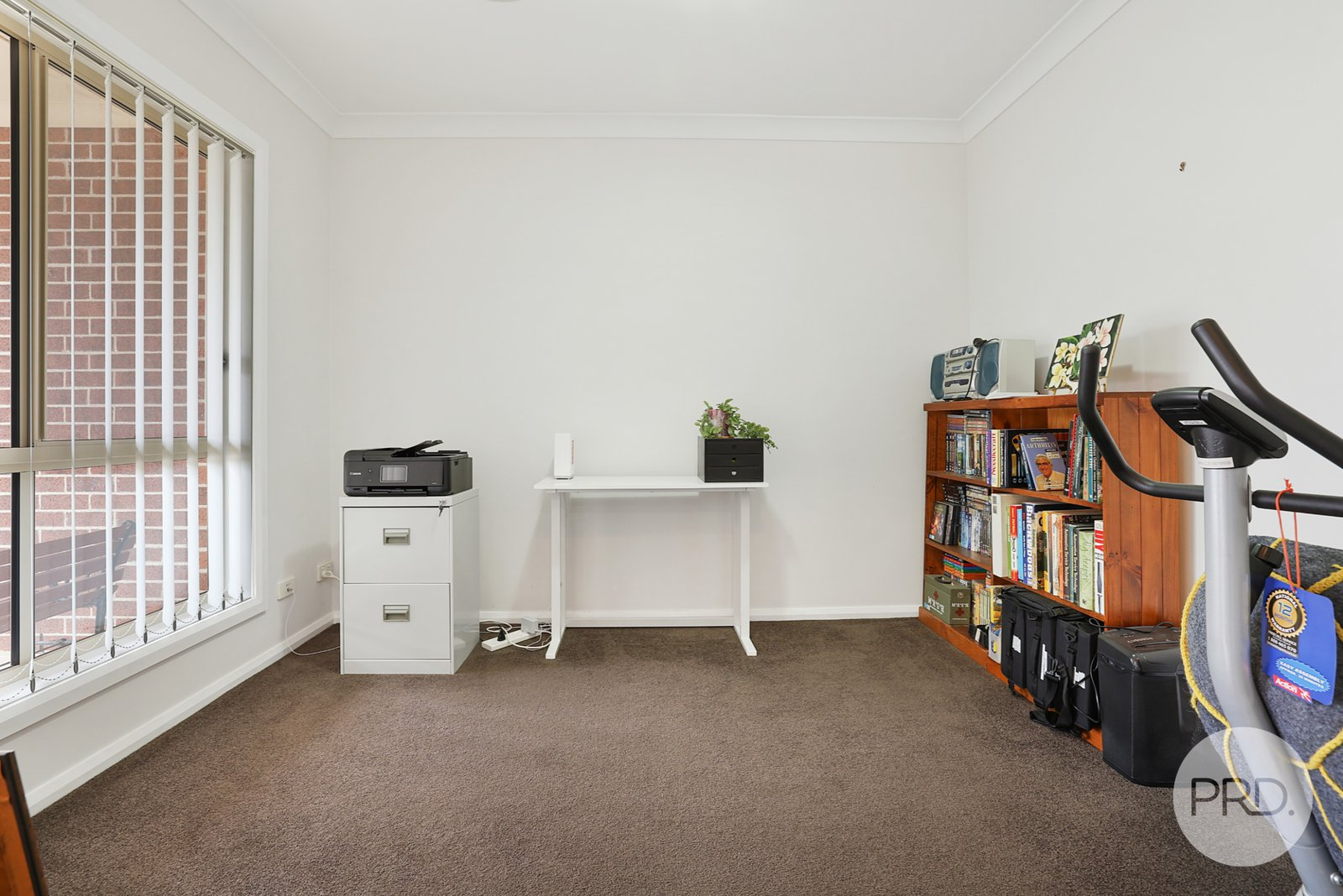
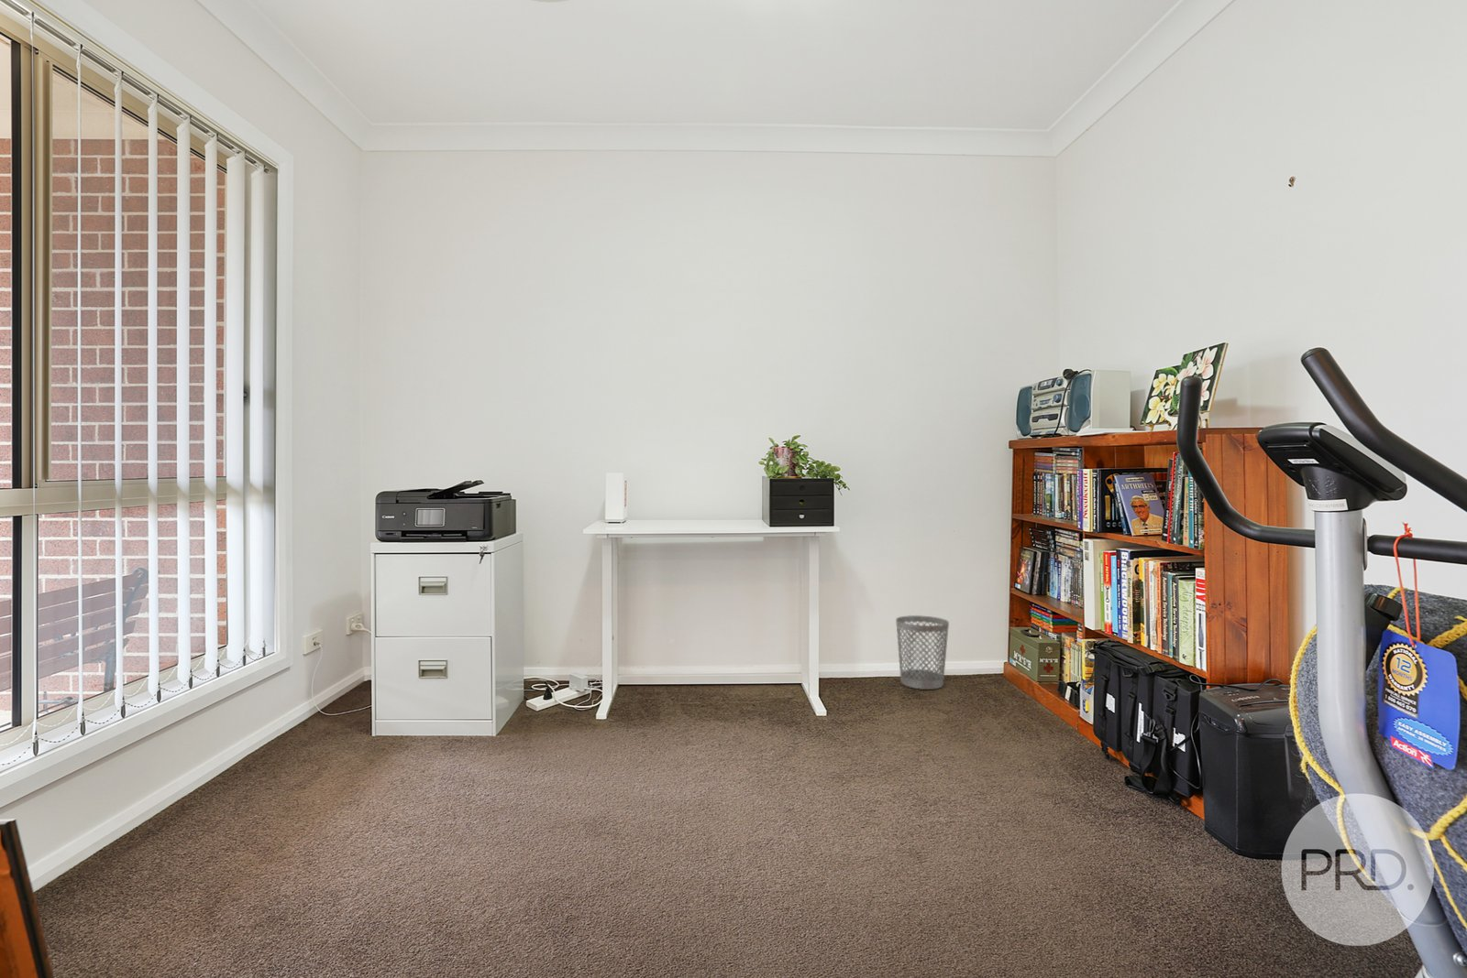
+ wastebasket [895,615,950,691]
